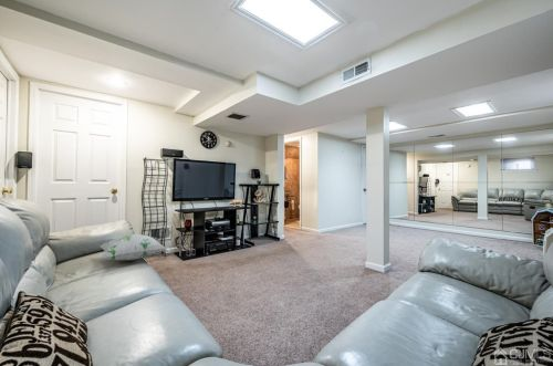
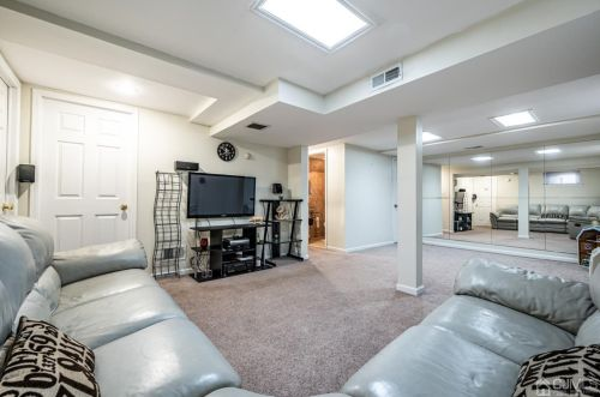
- decorative pillow [100,233,168,262]
